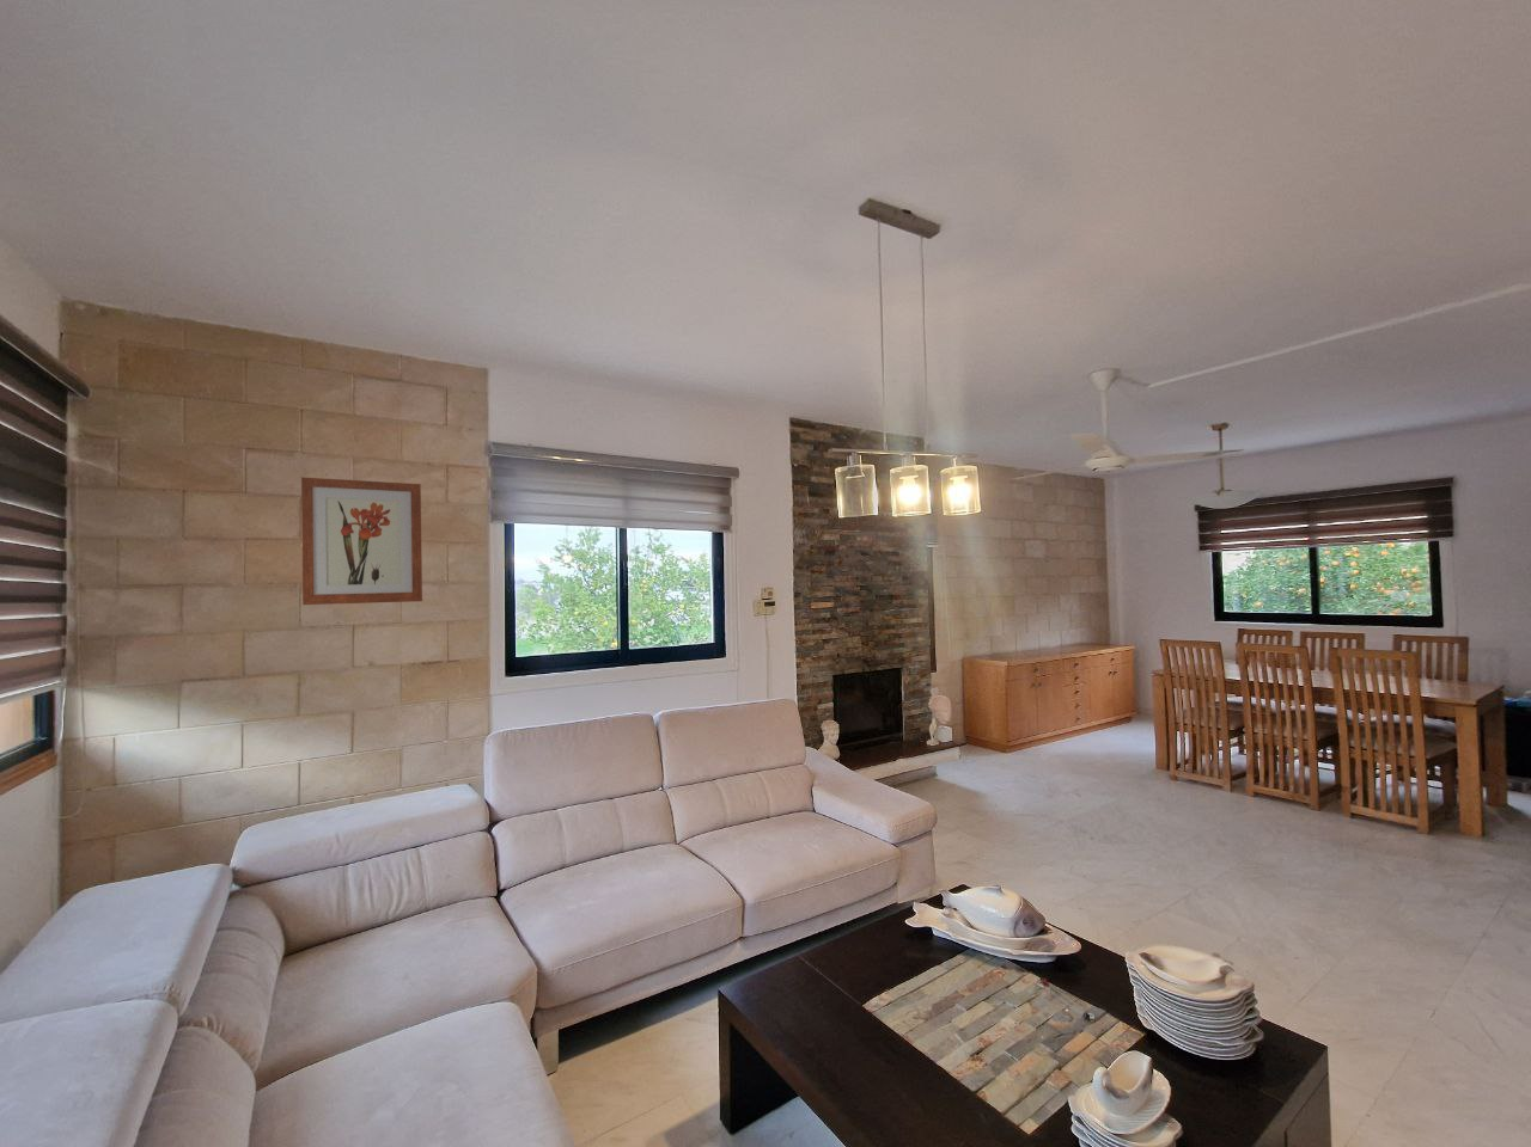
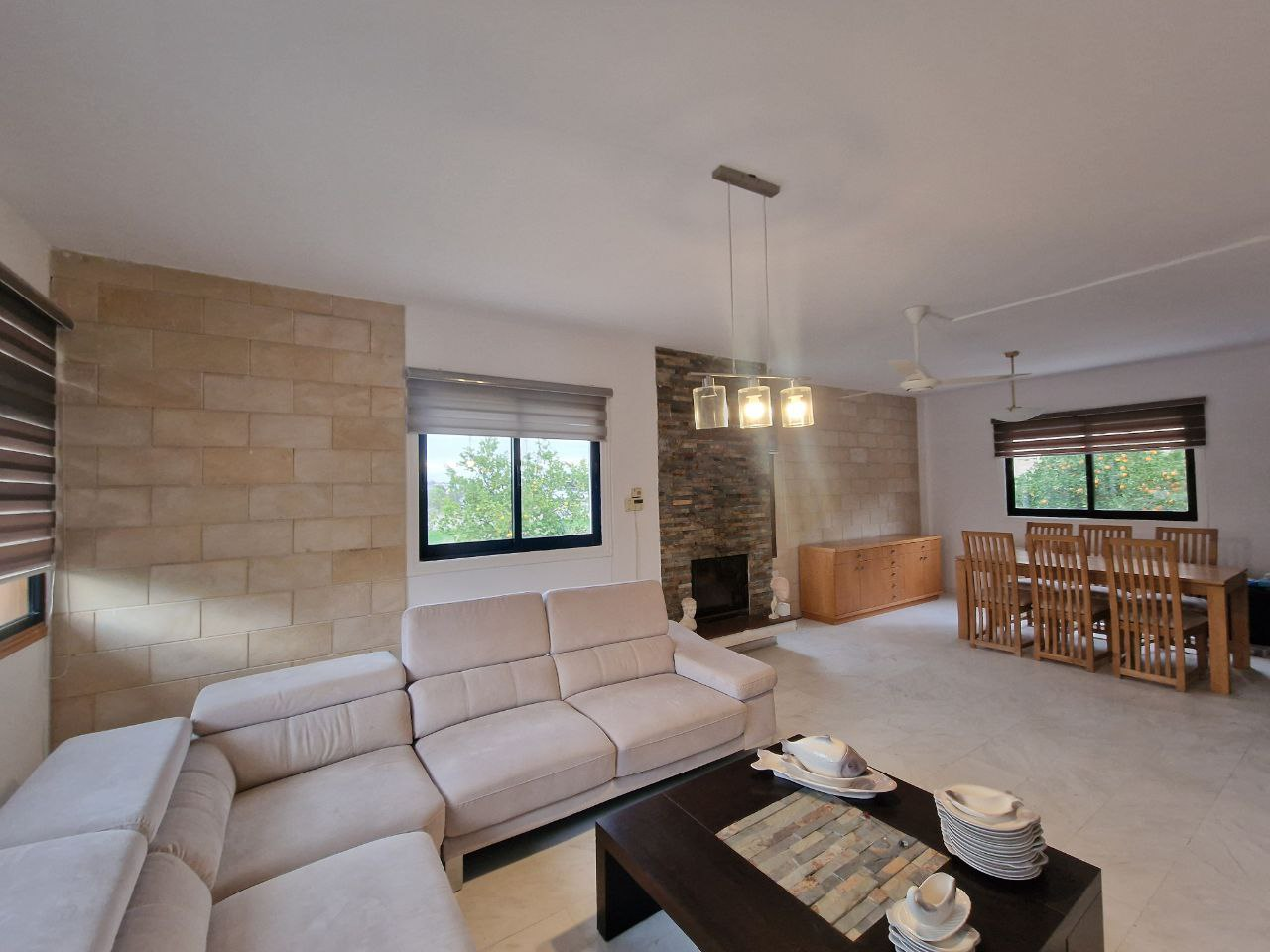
- wall art [300,477,423,606]
